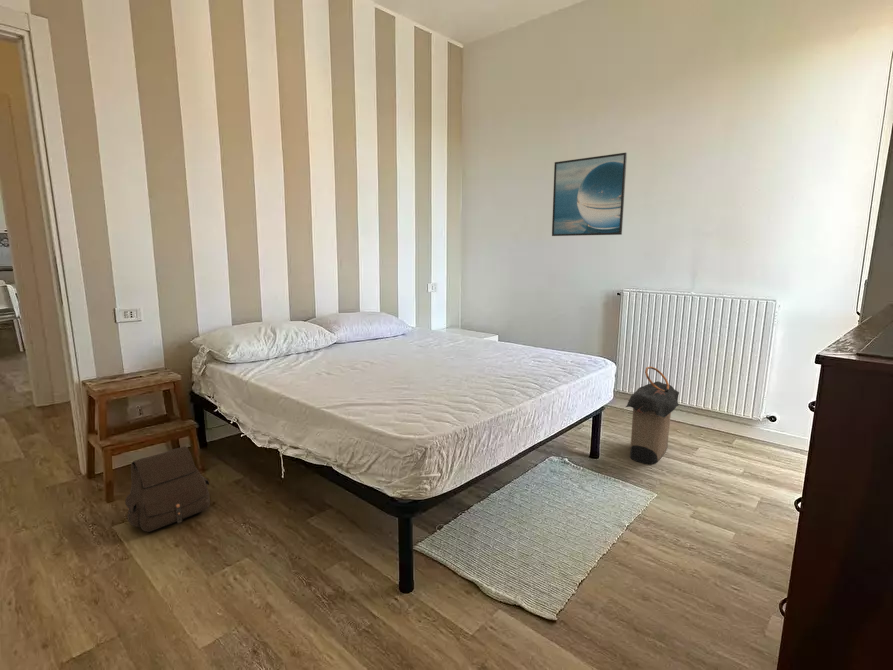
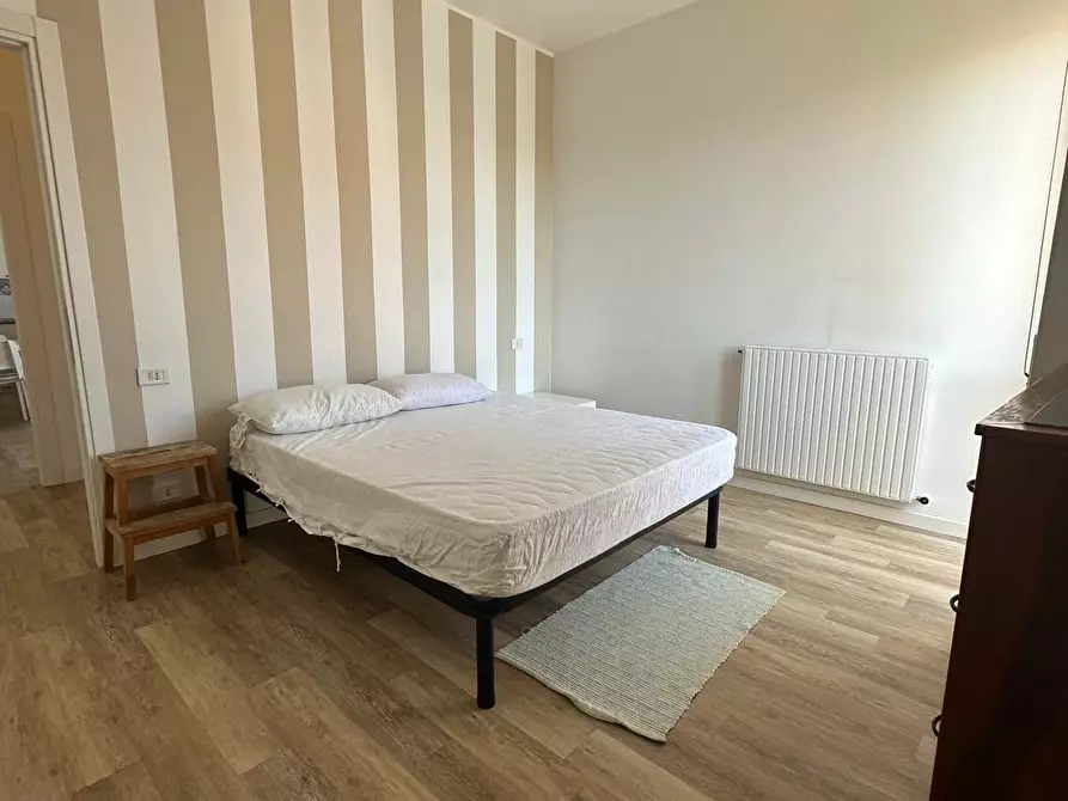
- satchel [124,445,211,533]
- laundry hamper [625,365,680,465]
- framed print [551,152,628,237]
